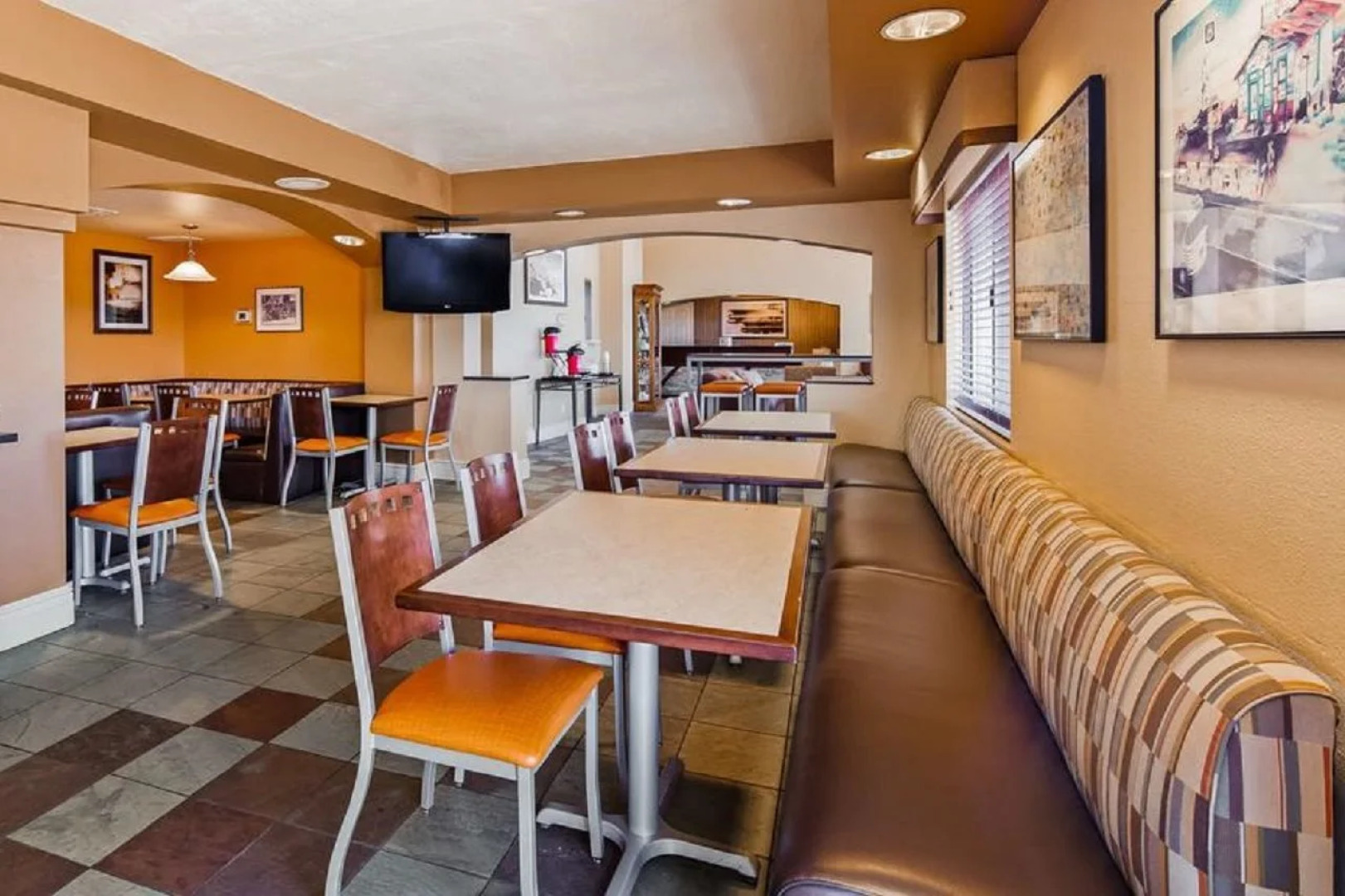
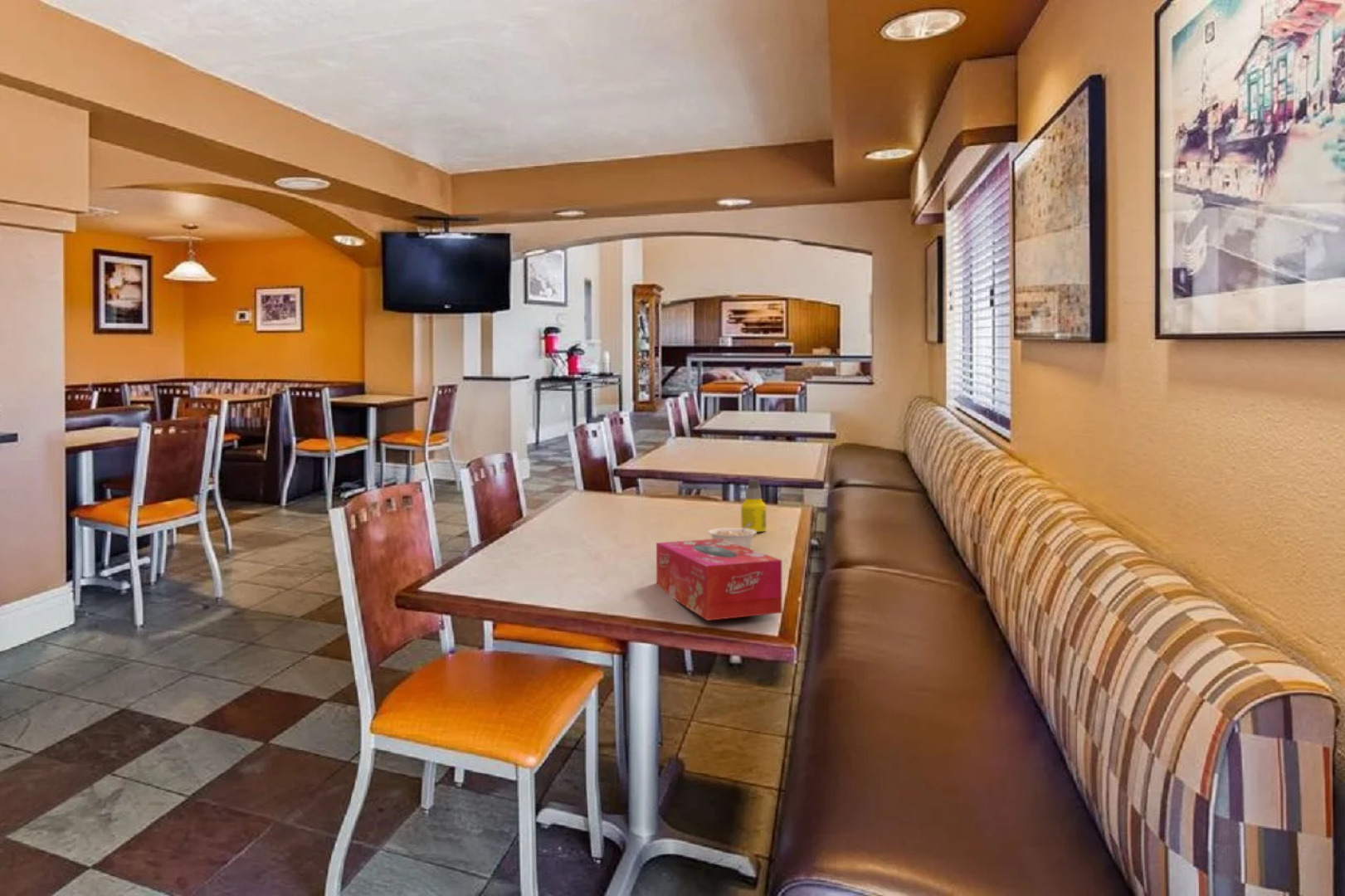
+ tissue box [655,538,782,621]
+ legume [707,523,758,549]
+ bottle [740,480,767,533]
